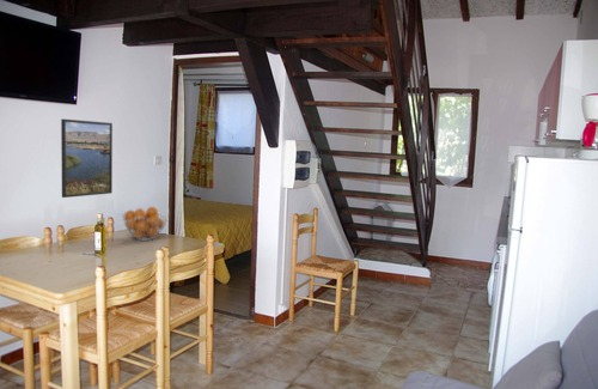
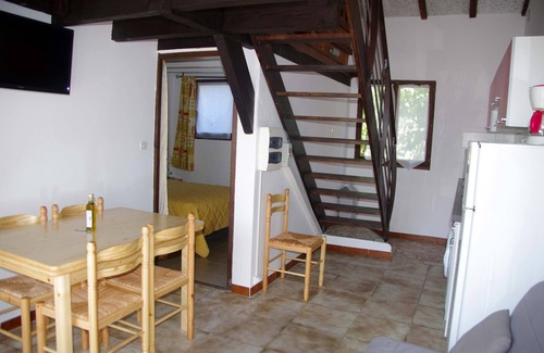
- fruit basket [121,206,169,242]
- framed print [60,117,114,199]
